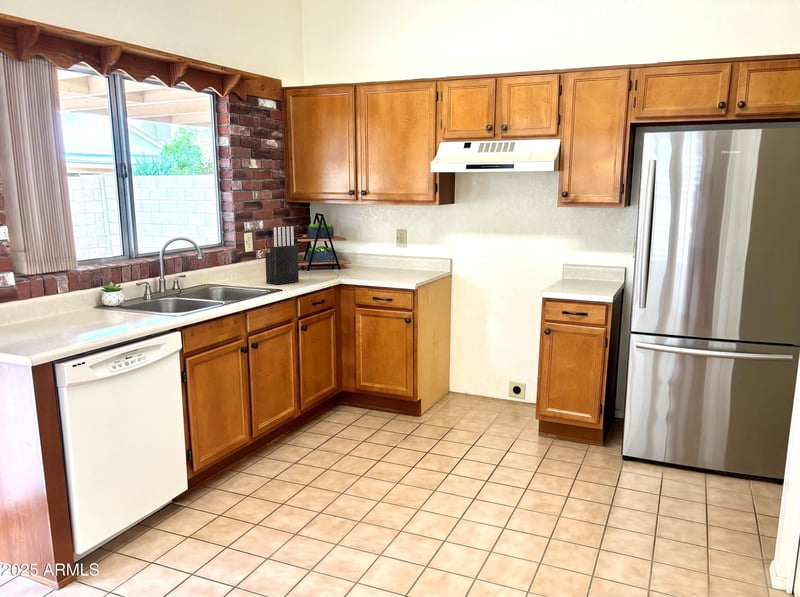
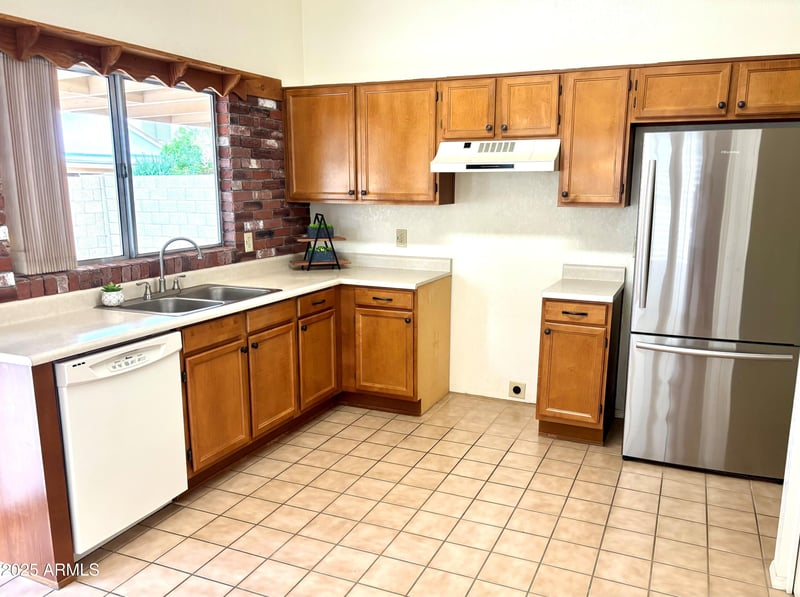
- knife block [264,225,300,286]
